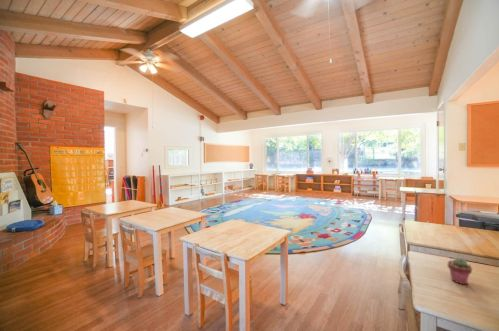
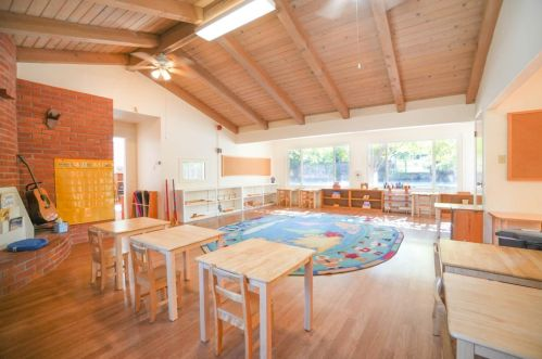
- potted succulent [447,257,473,285]
